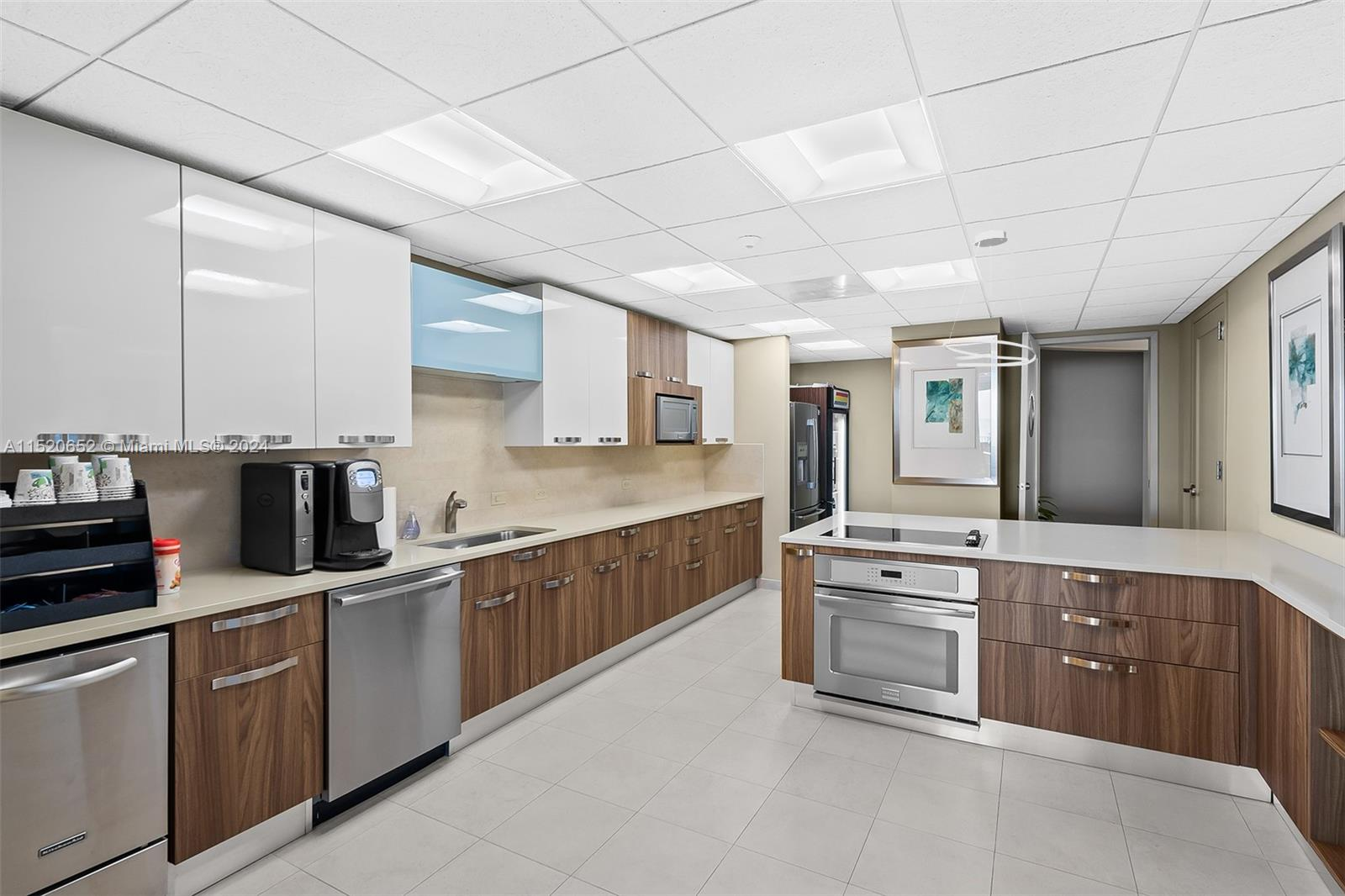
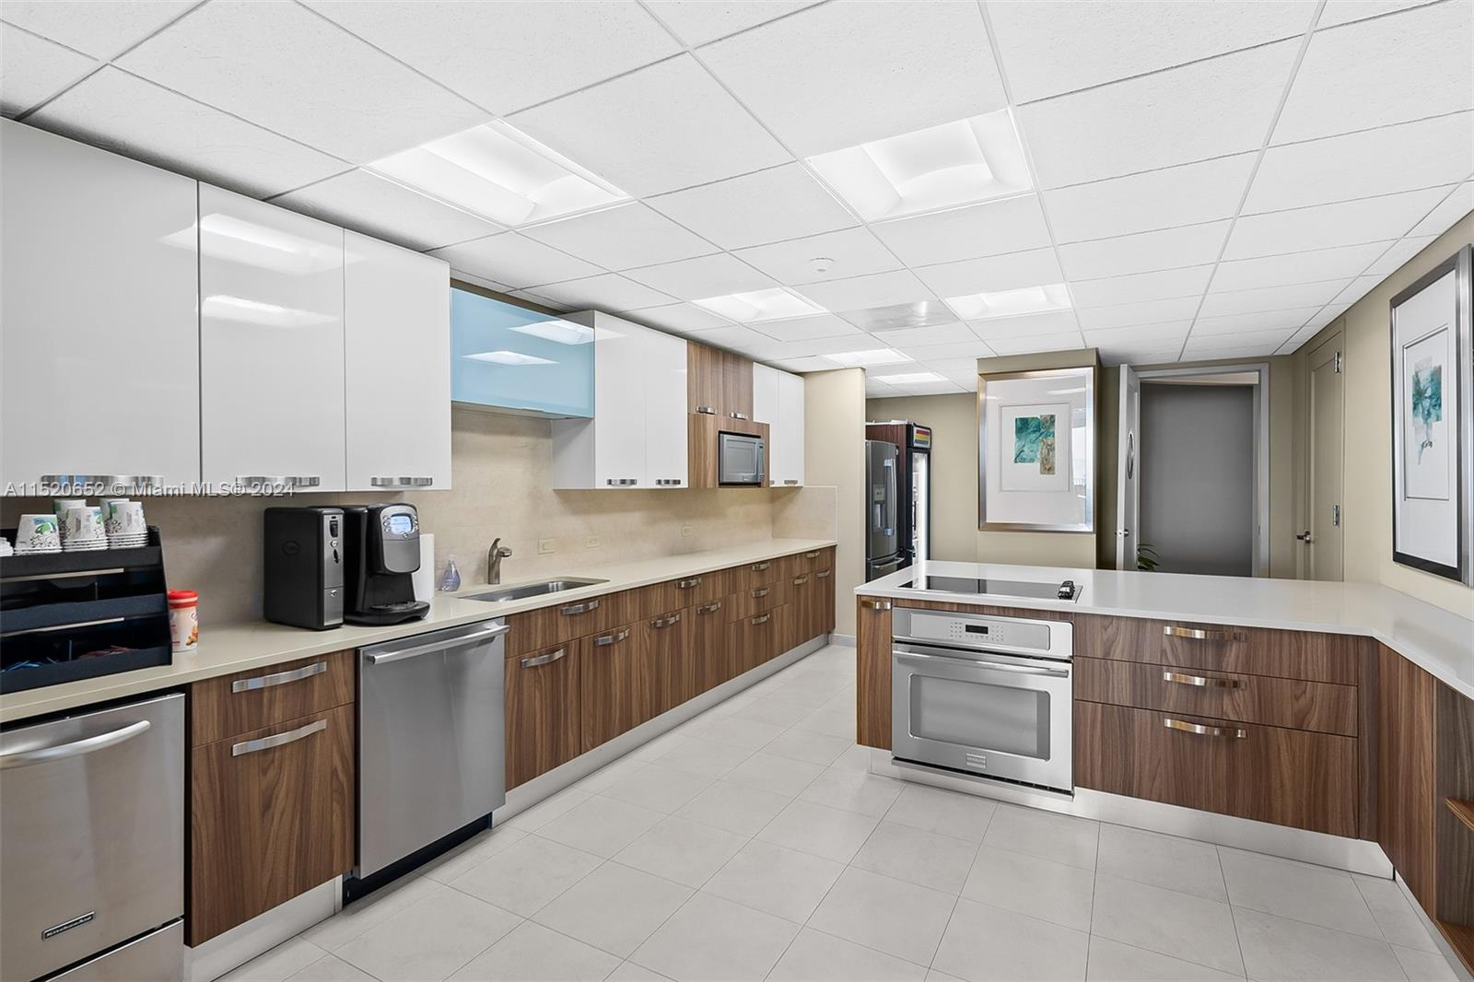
- pendant light [942,229,1037,367]
